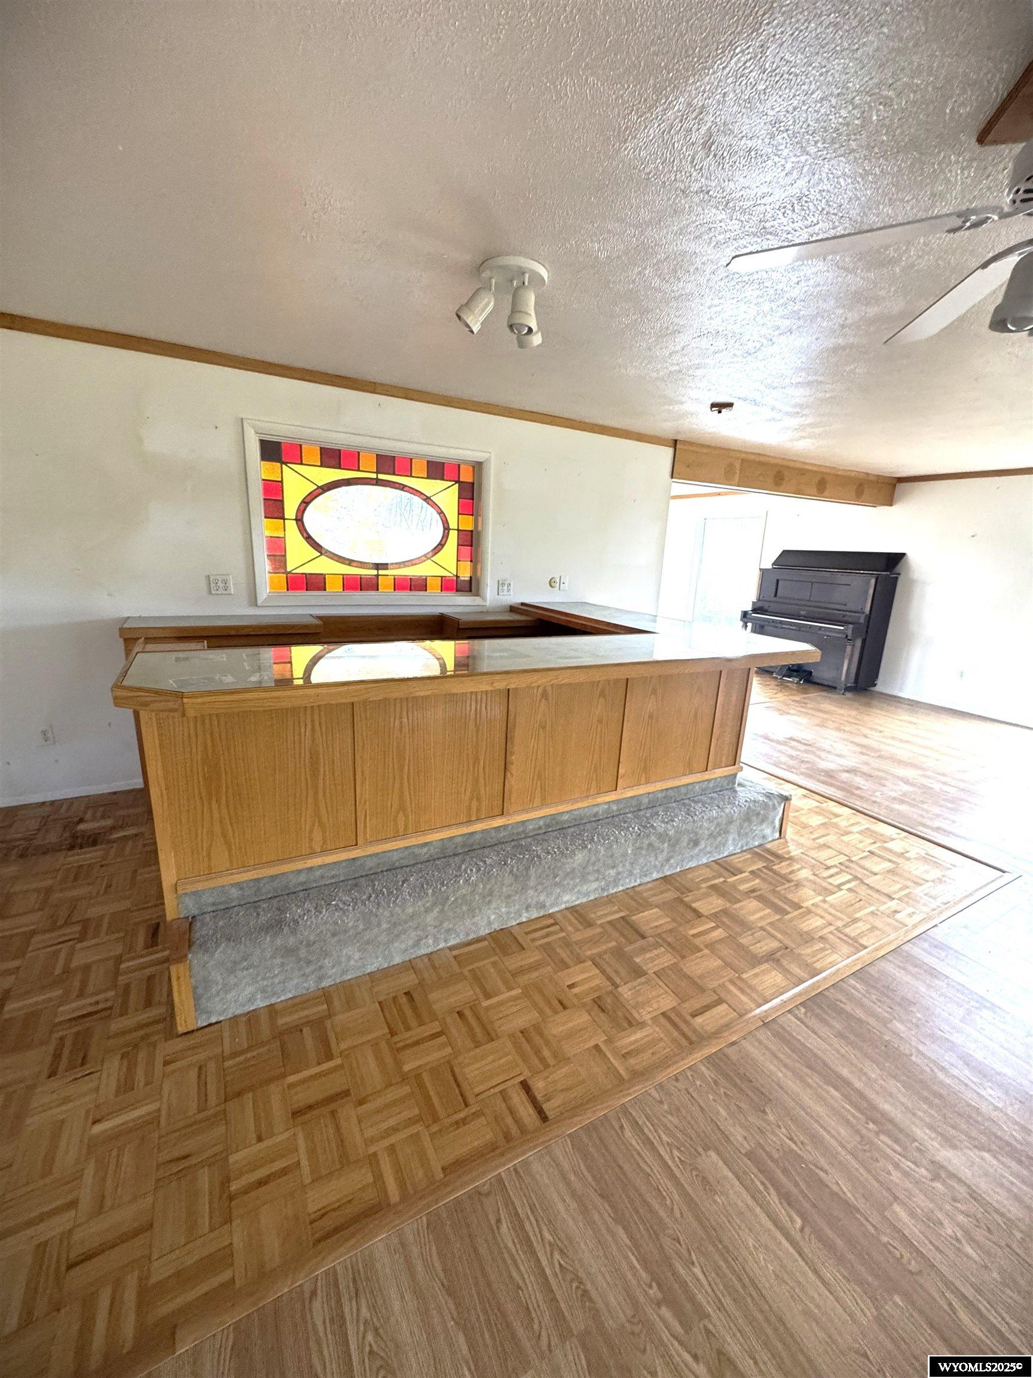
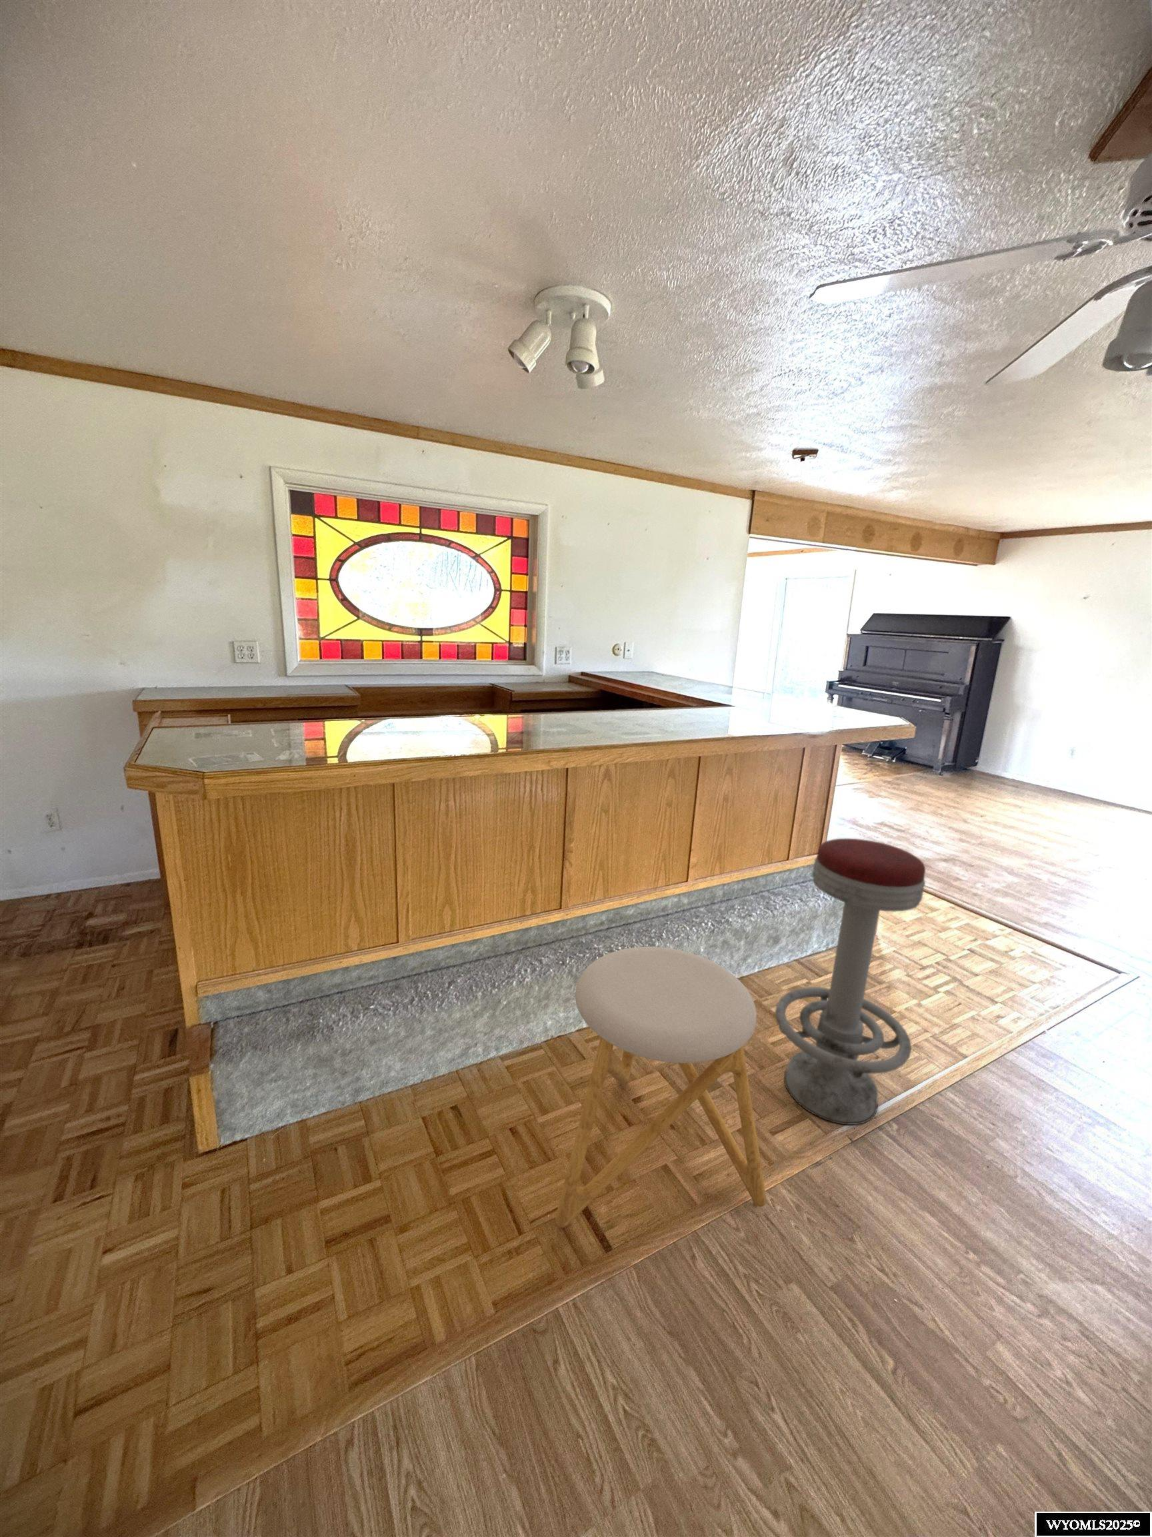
+ stool [554,946,767,1228]
+ bar stool [774,837,926,1126]
